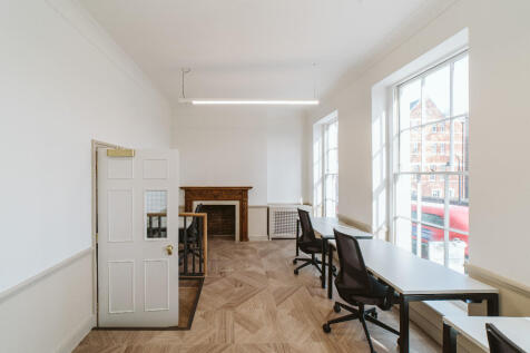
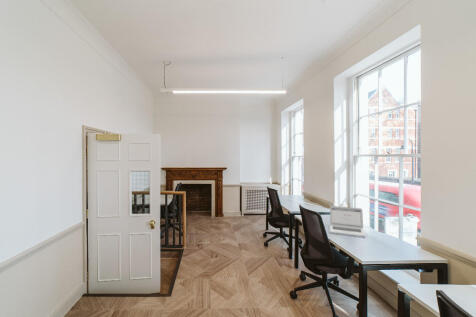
+ laptop [329,205,367,237]
